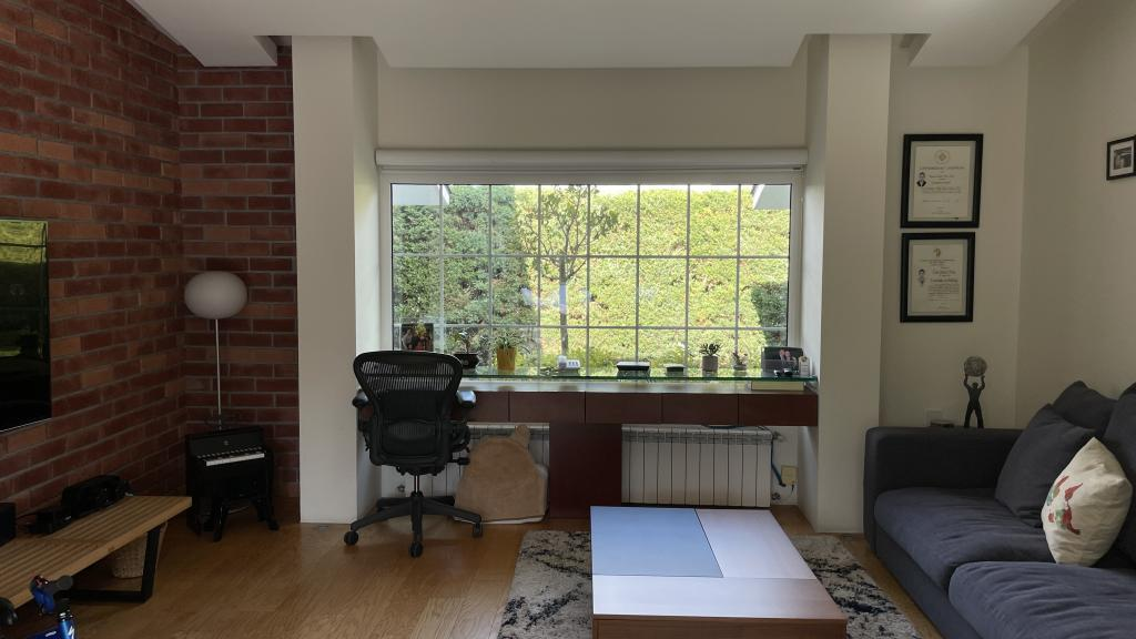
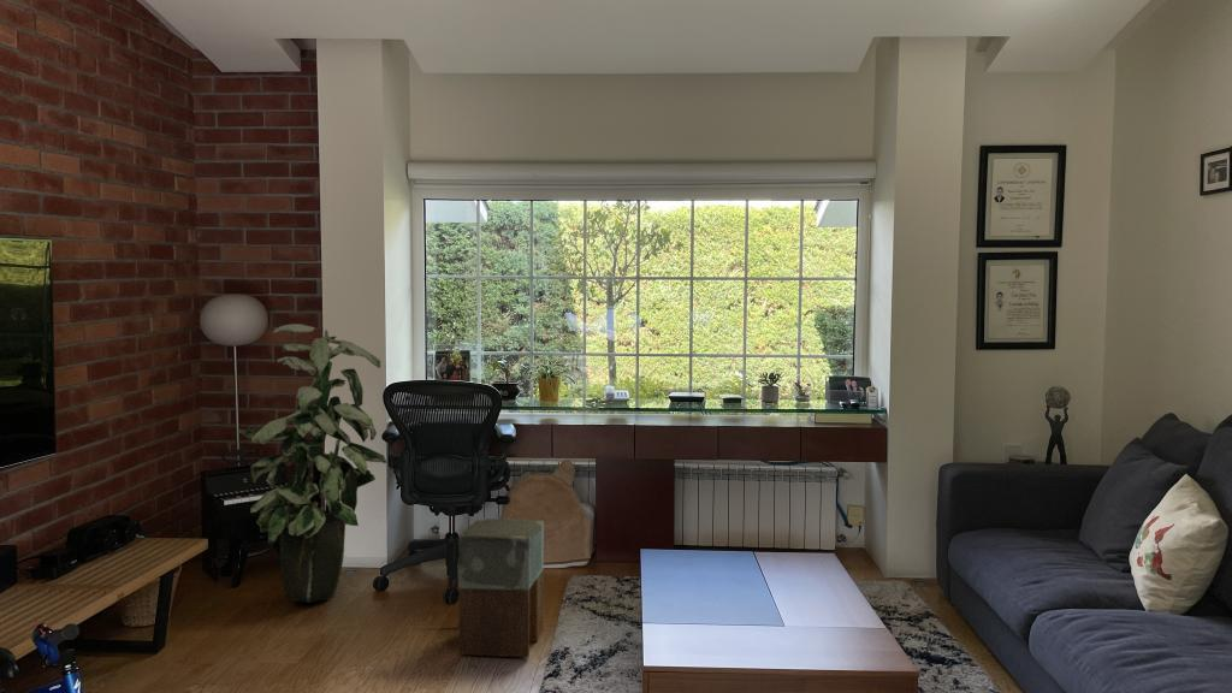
+ indoor plant [236,322,387,603]
+ stool [457,517,545,659]
